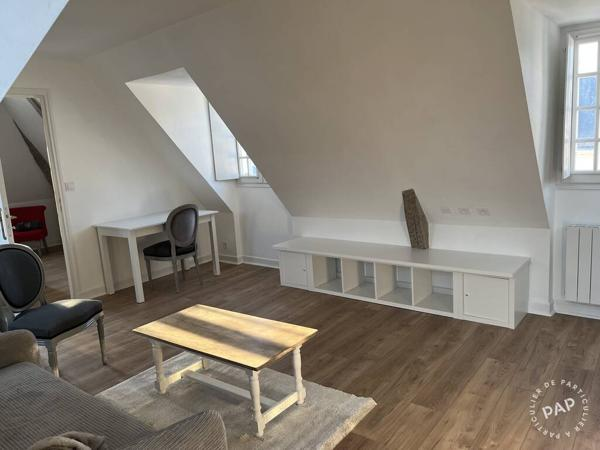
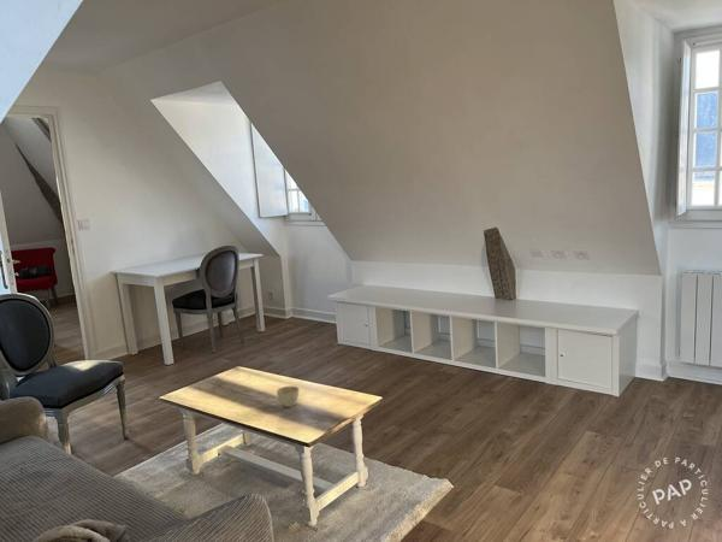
+ flower pot [276,385,300,408]
